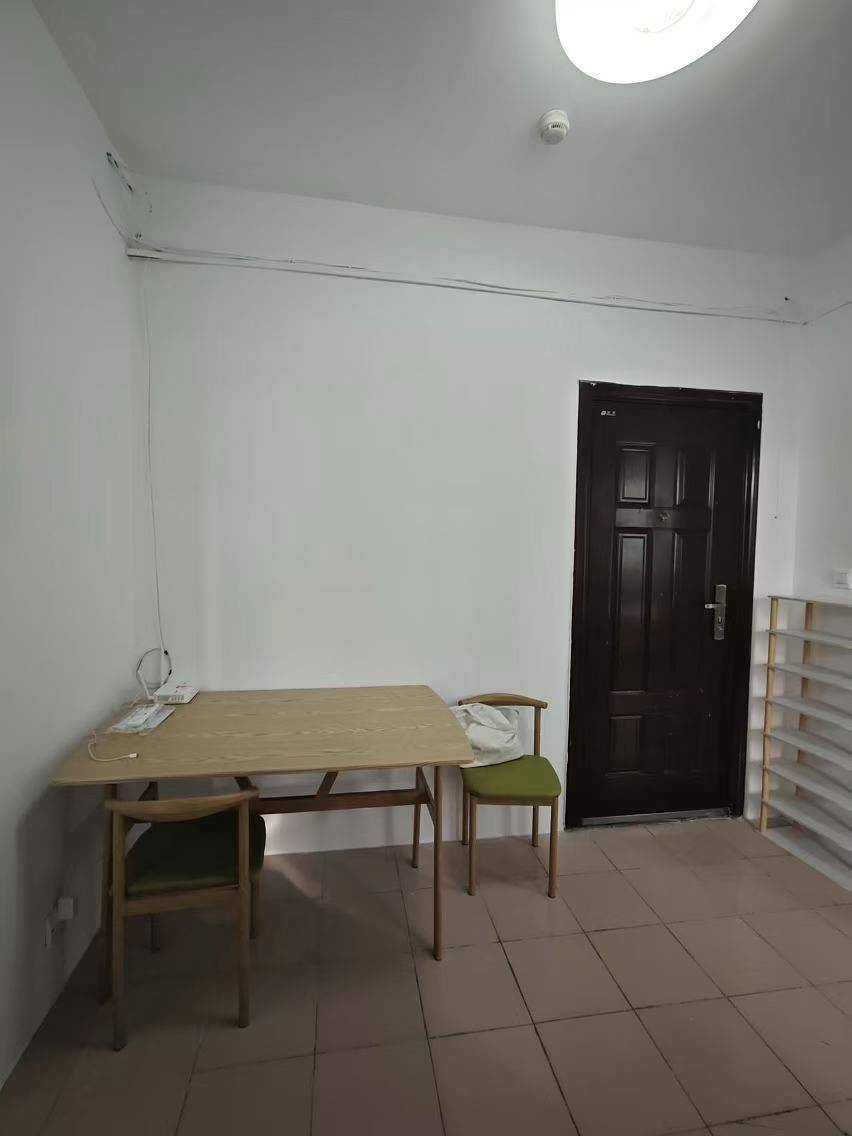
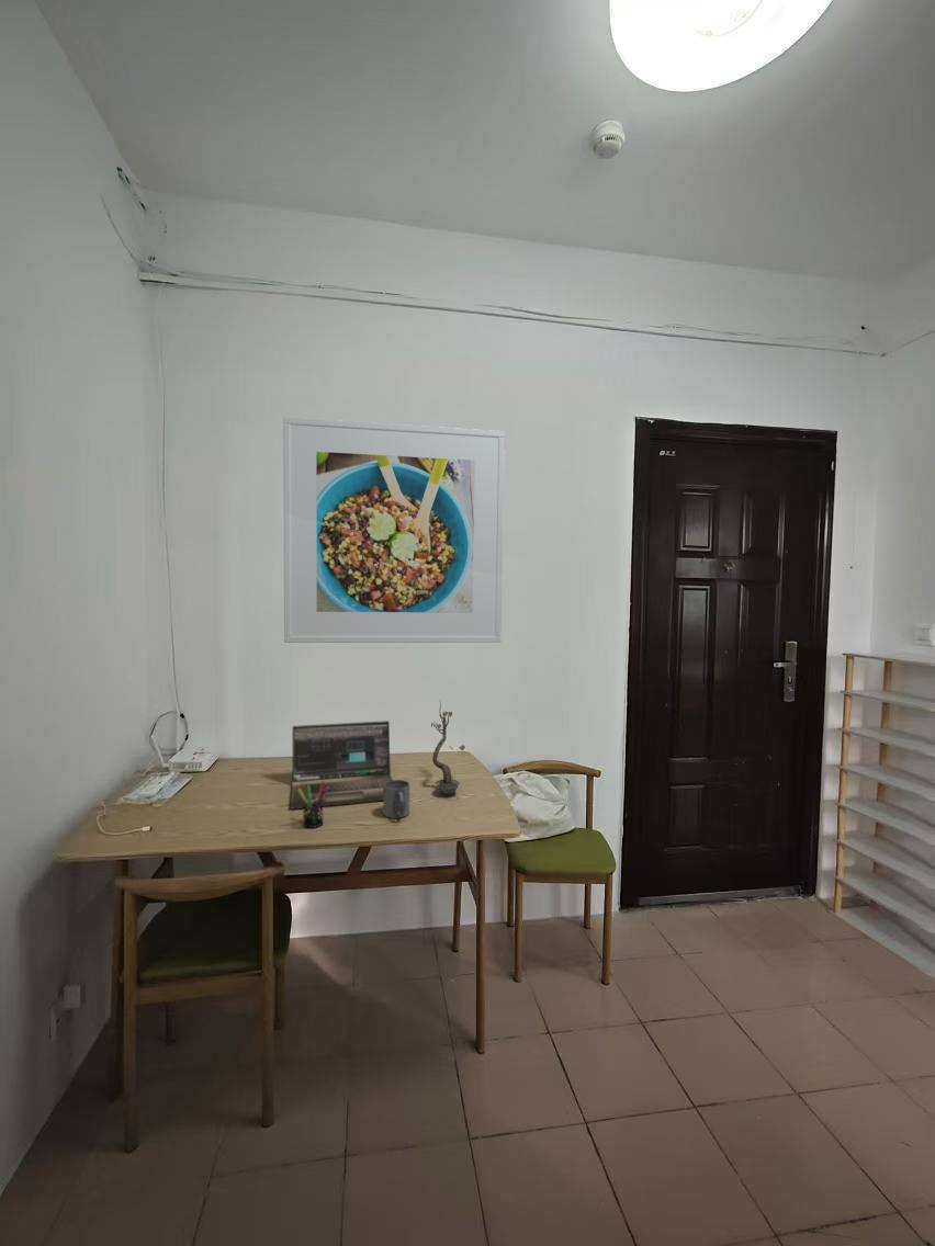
+ plant [430,701,466,795]
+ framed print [282,416,506,644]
+ laptop [290,720,394,811]
+ pen holder [298,781,329,829]
+ mug [383,779,410,819]
